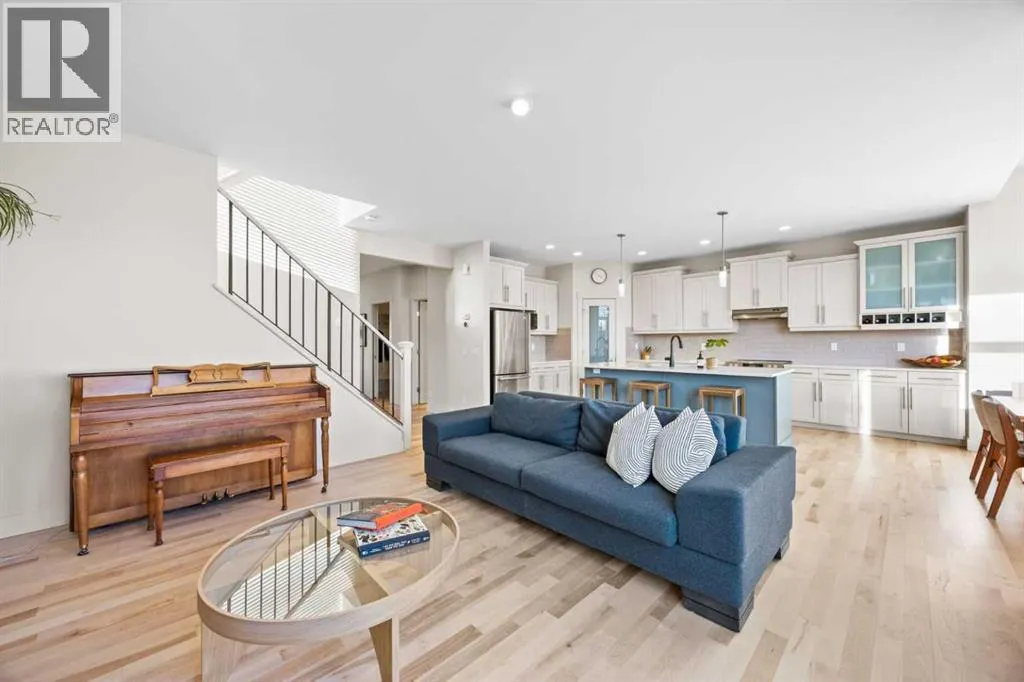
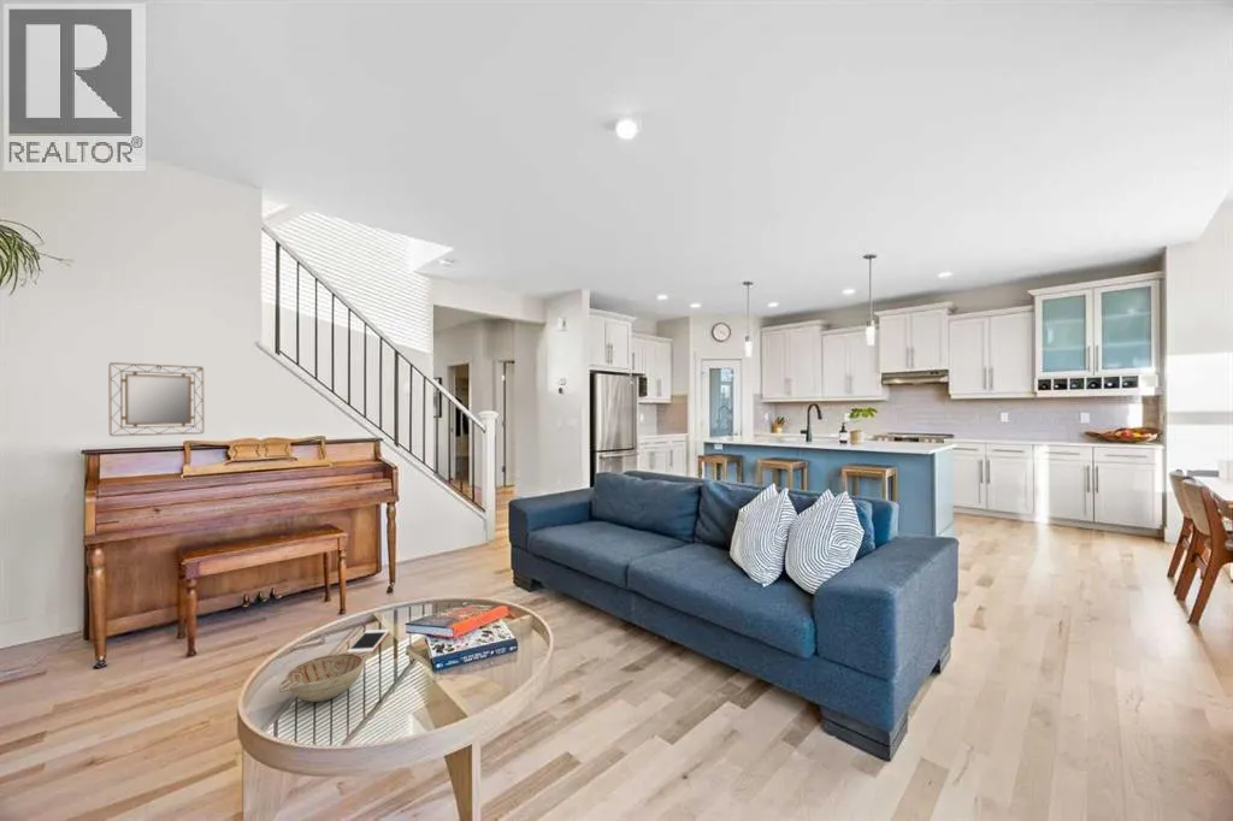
+ decorative bowl [278,651,372,703]
+ cell phone [346,628,390,654]
+ home mirror [107,361,205,437]
